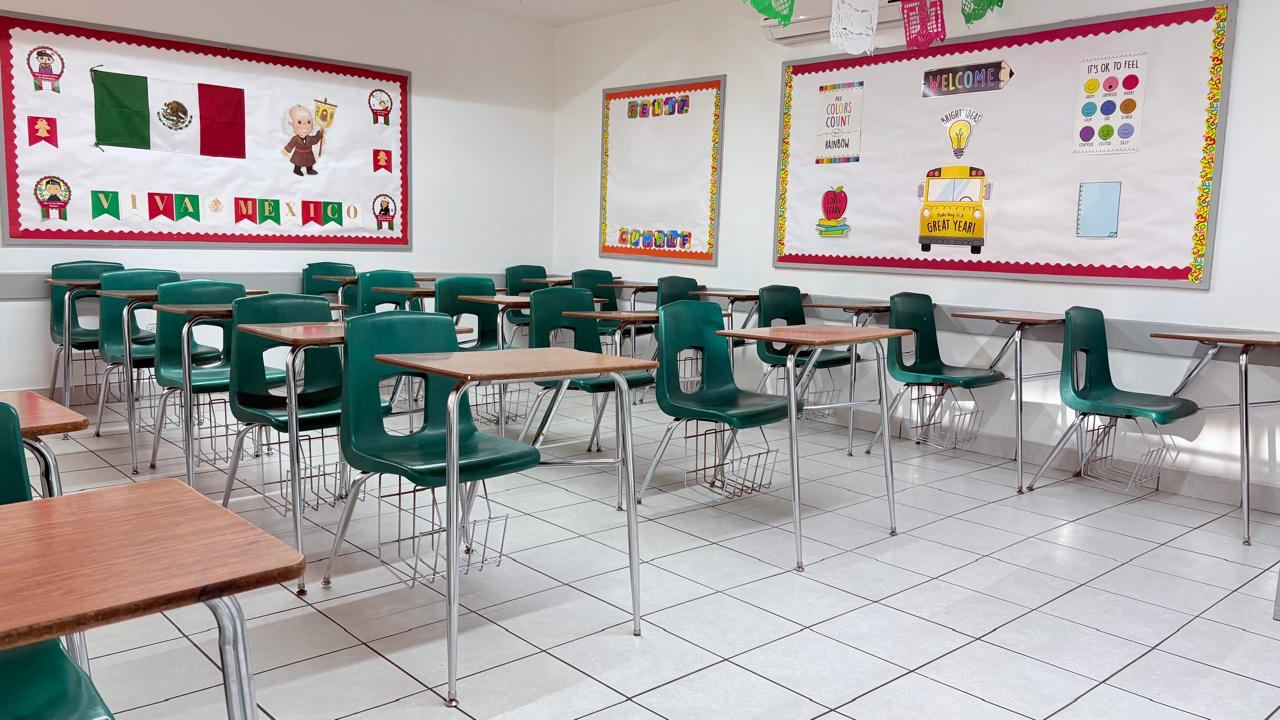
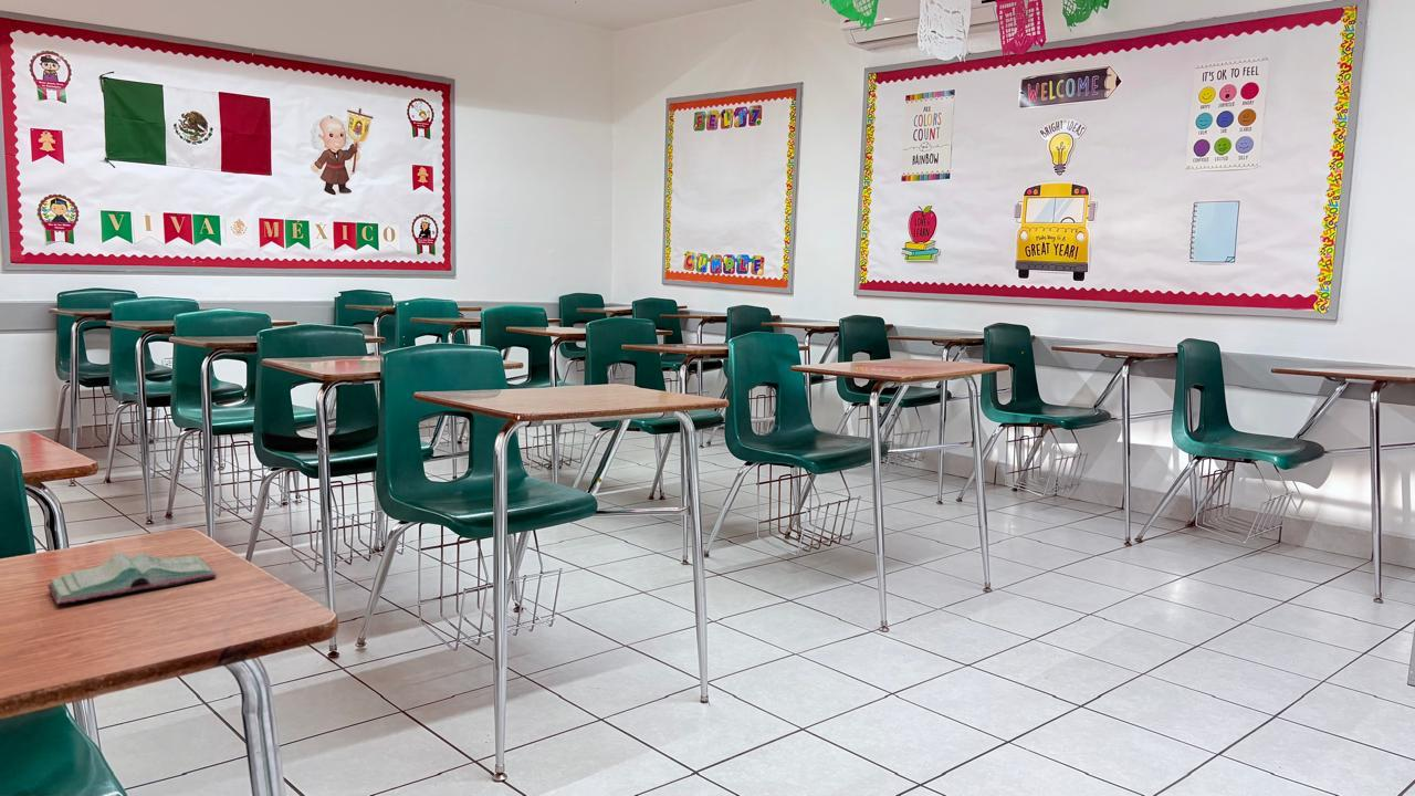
+ book [46,552,218,606]
